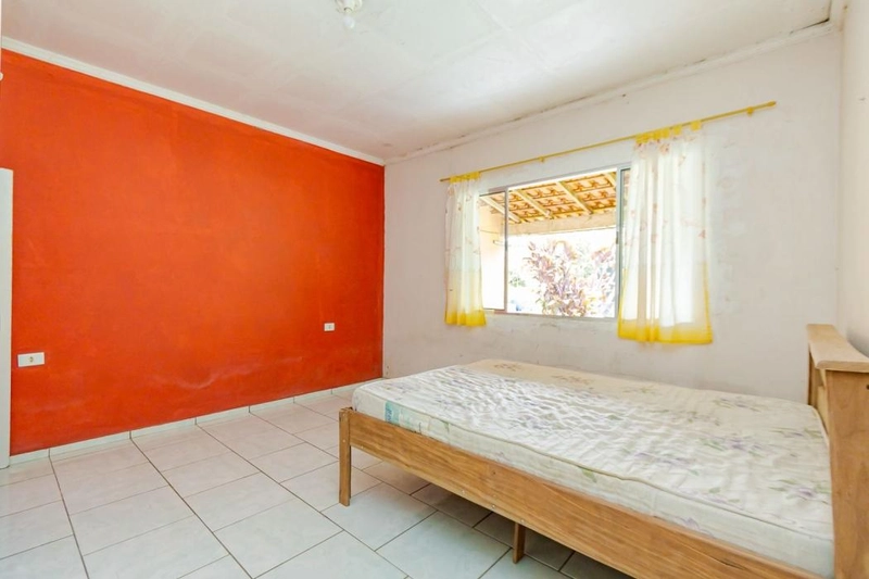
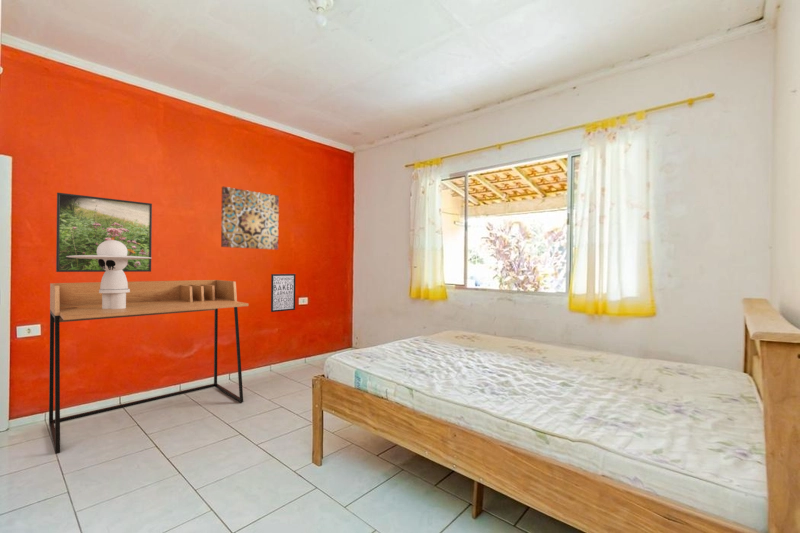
+ wall art [220,186,280,251]
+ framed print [55,192,153,273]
+ desk [48,279,250,455]
+ table lamp [66,240,152,309]
+ wall art [270,273,297,313]
